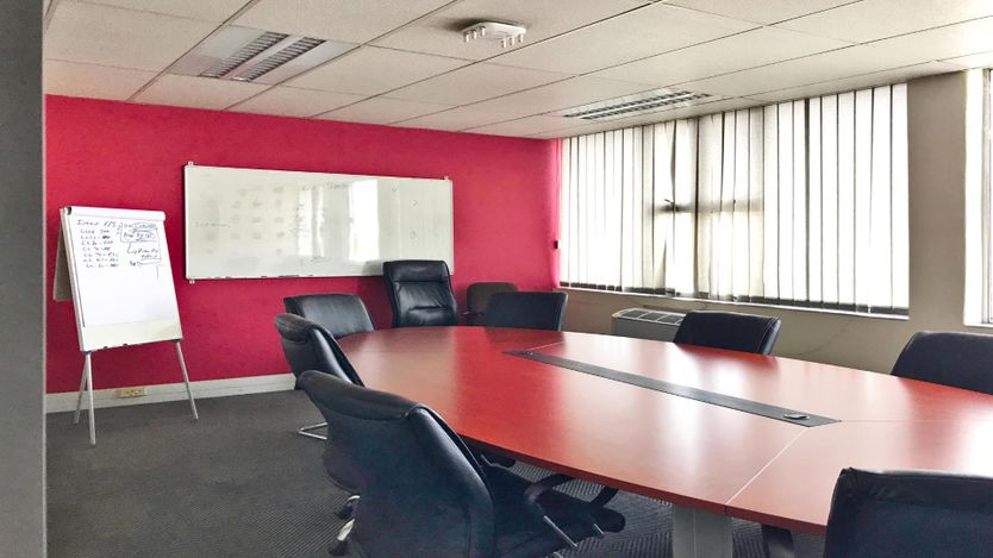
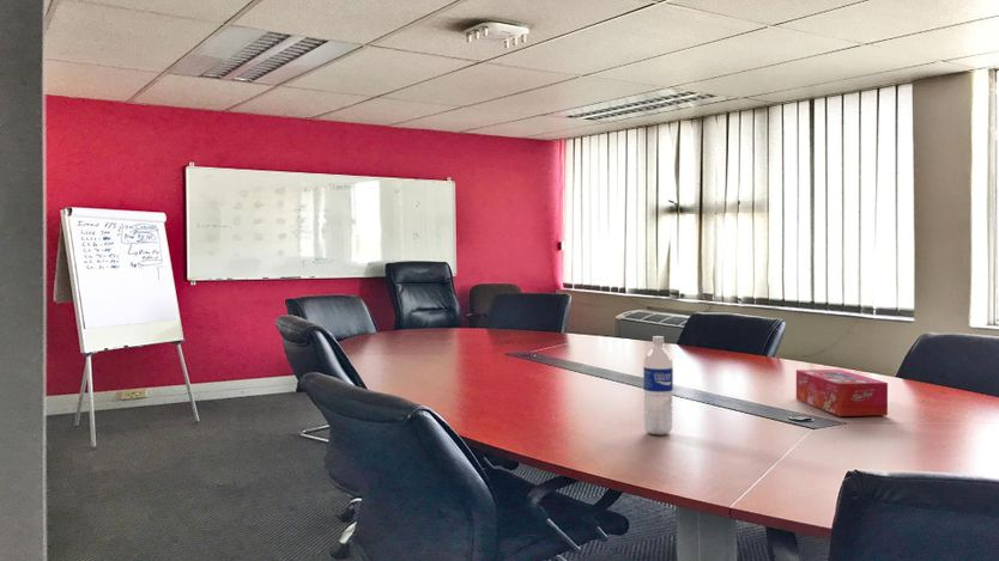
+ tissue box [795,368,889,417]
+ water bottle [642,335,674,437]
